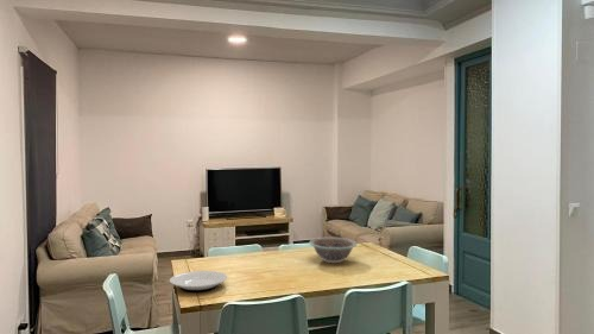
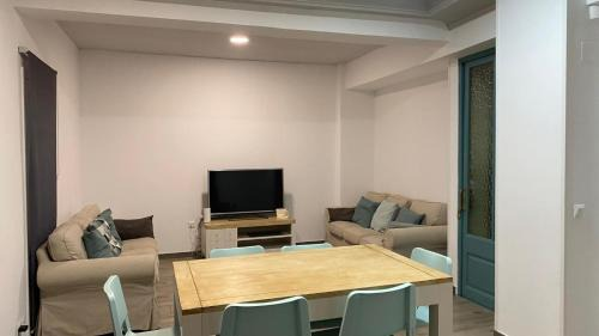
- plate [169,270,228,294]
- decorative bowl [309,237,359,264]
